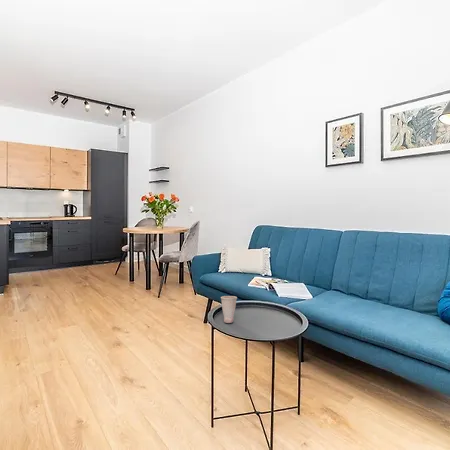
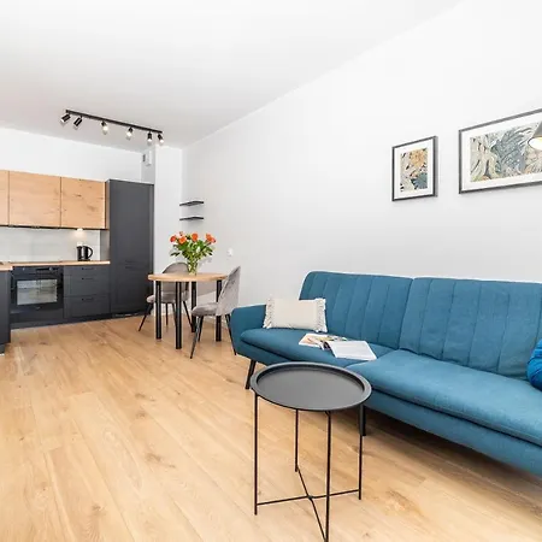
- cup [220,295,238,324]
